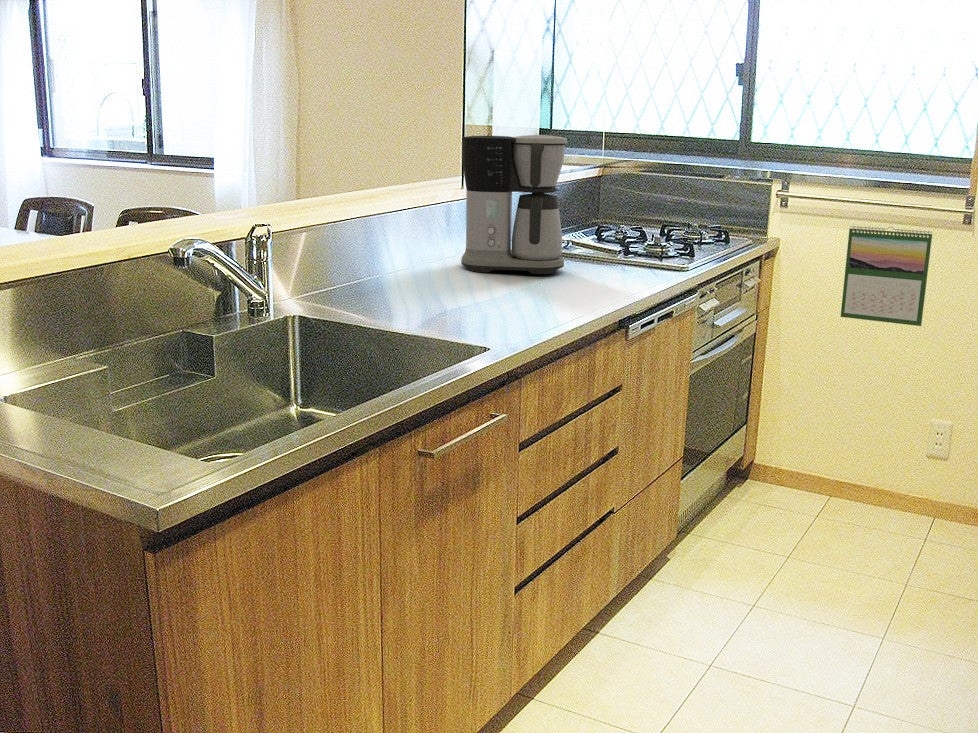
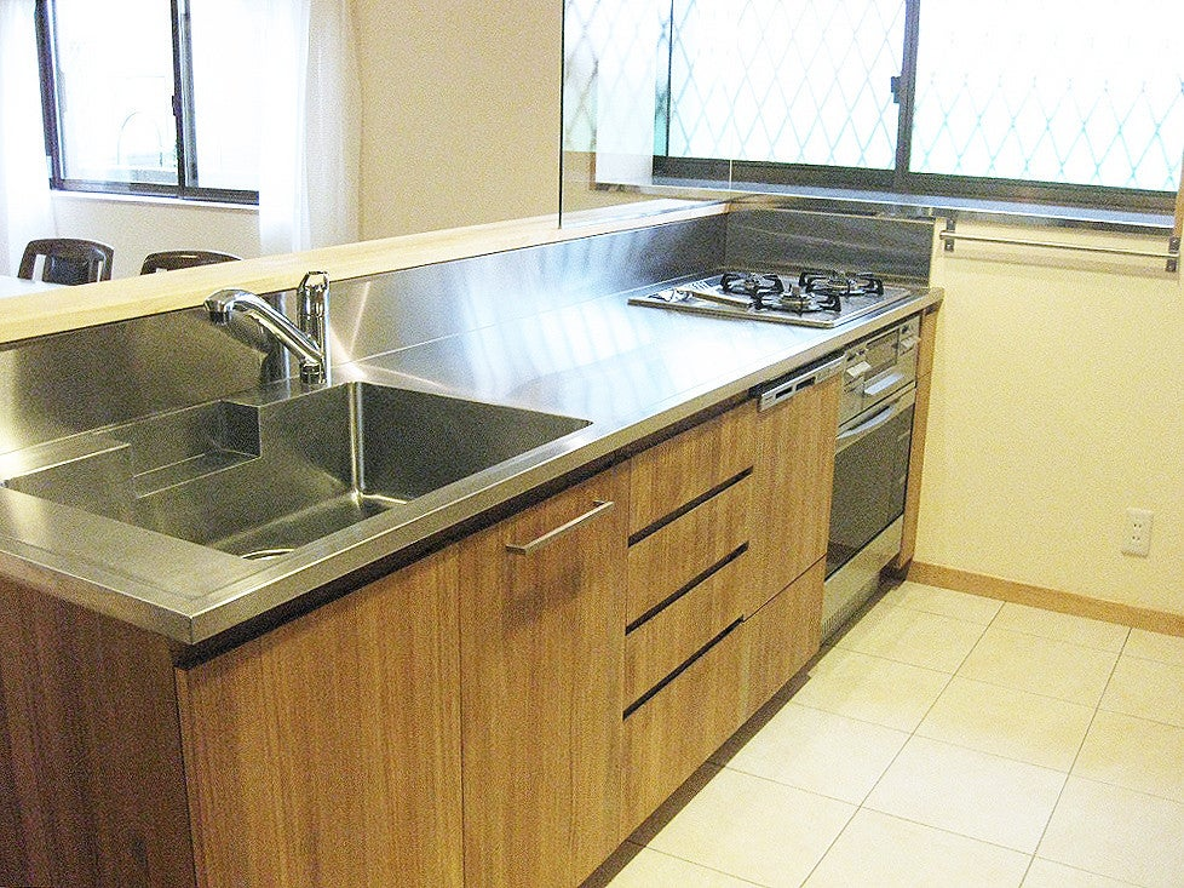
- calendar [840,225,934,327]
- coffee maker [460,134,568,275]
